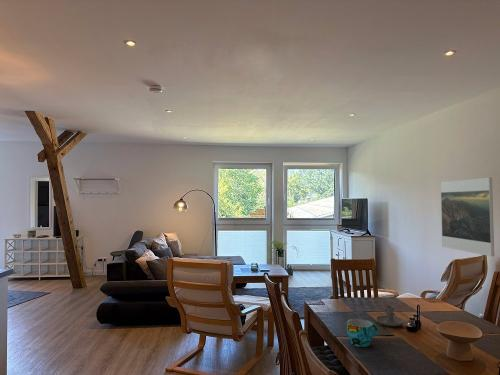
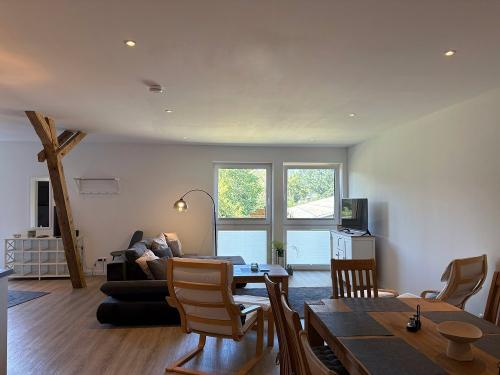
- cup [346,318,379,348]
- candle holder [376,305,405,327]
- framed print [440,176,495,257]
